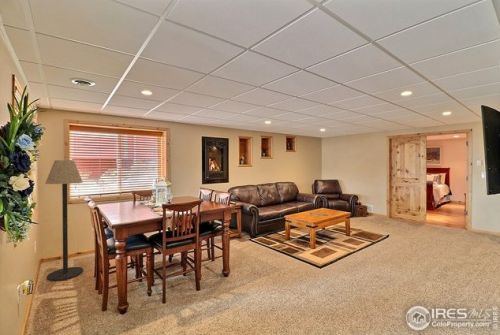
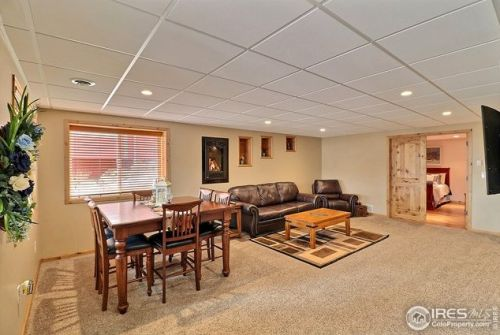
- floor lamp [44,159,84,282]
